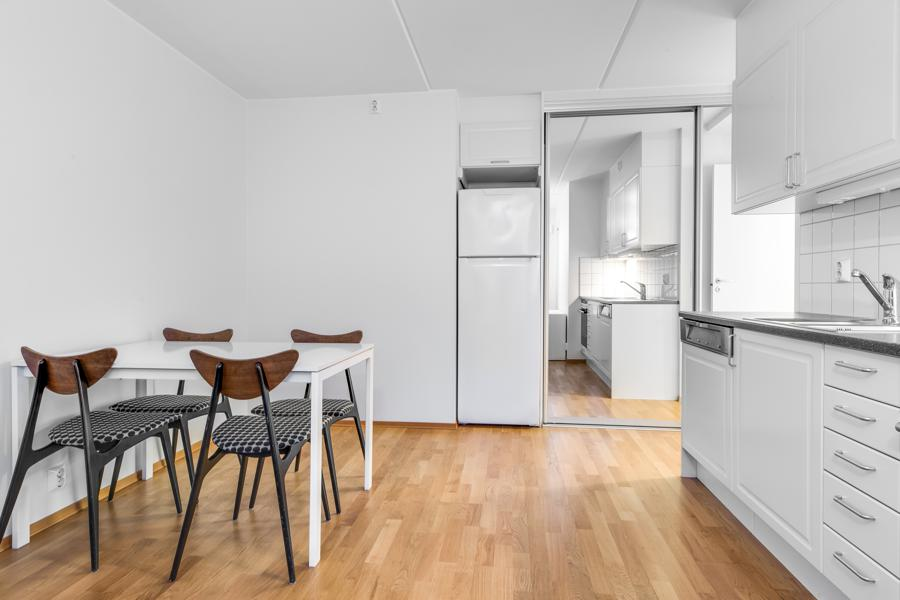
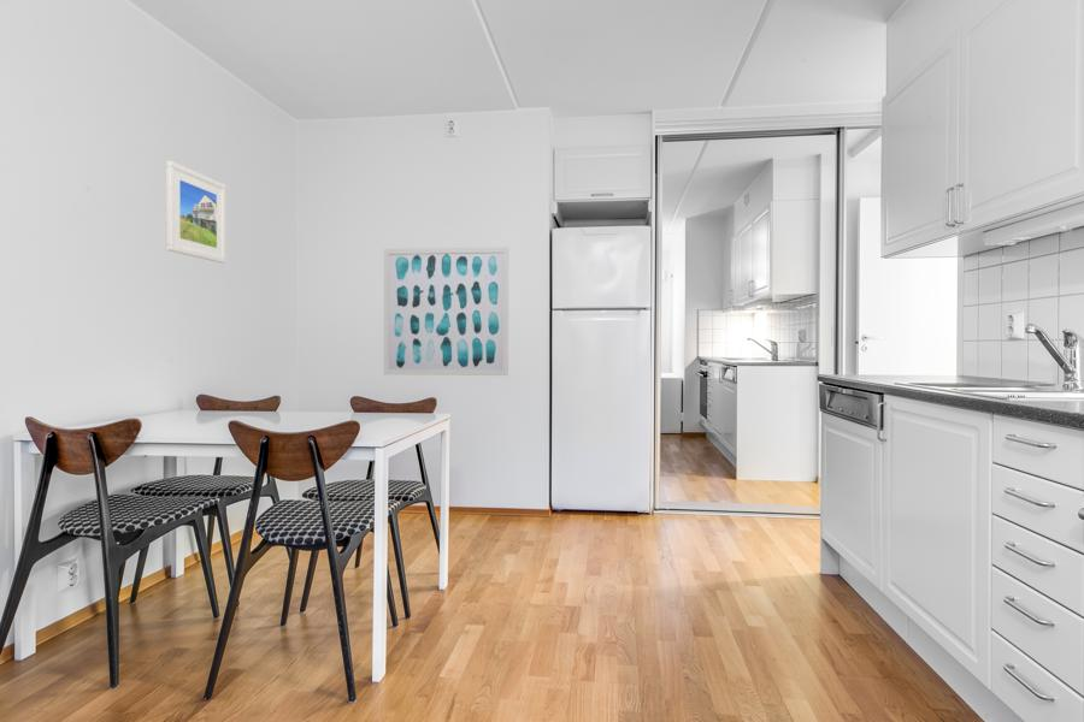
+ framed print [165,160,226,265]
+ wall art [383,245,509,377]
